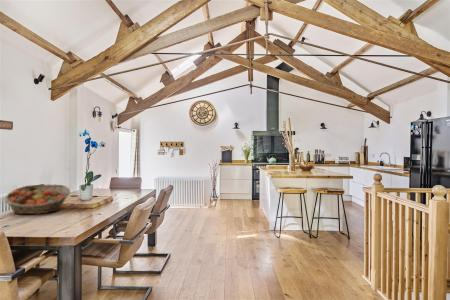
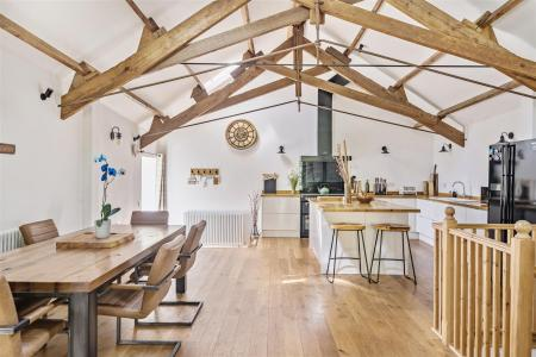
- fruit basket [3,184,71,215]
